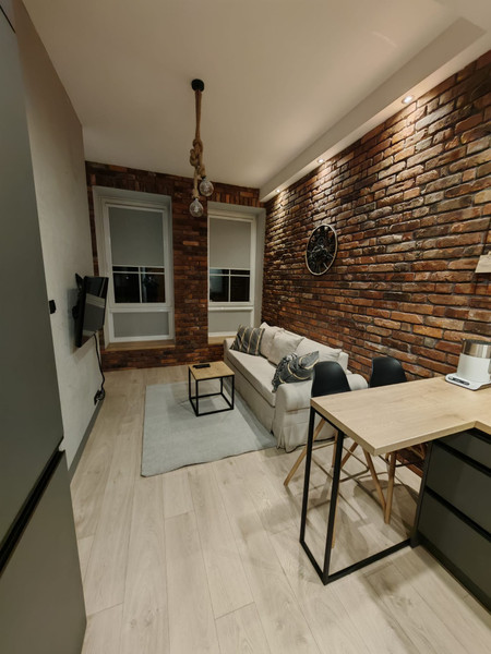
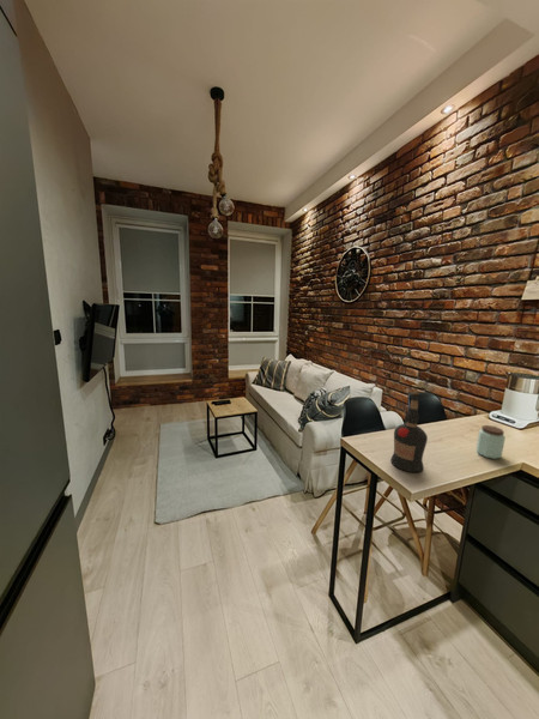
+ liquor bottle [389,392,429,473]
+ peanut butter [476,424,507,460]
